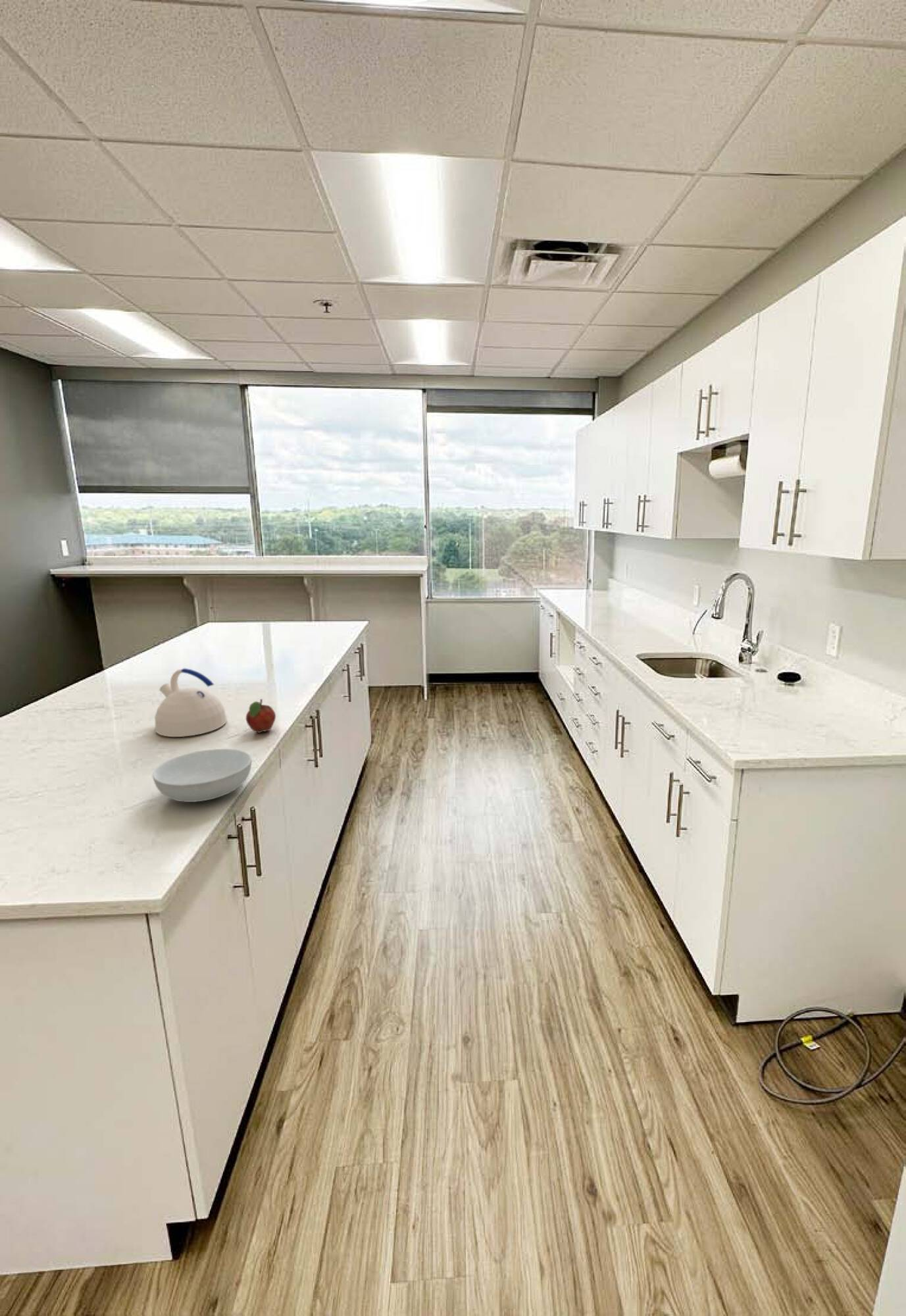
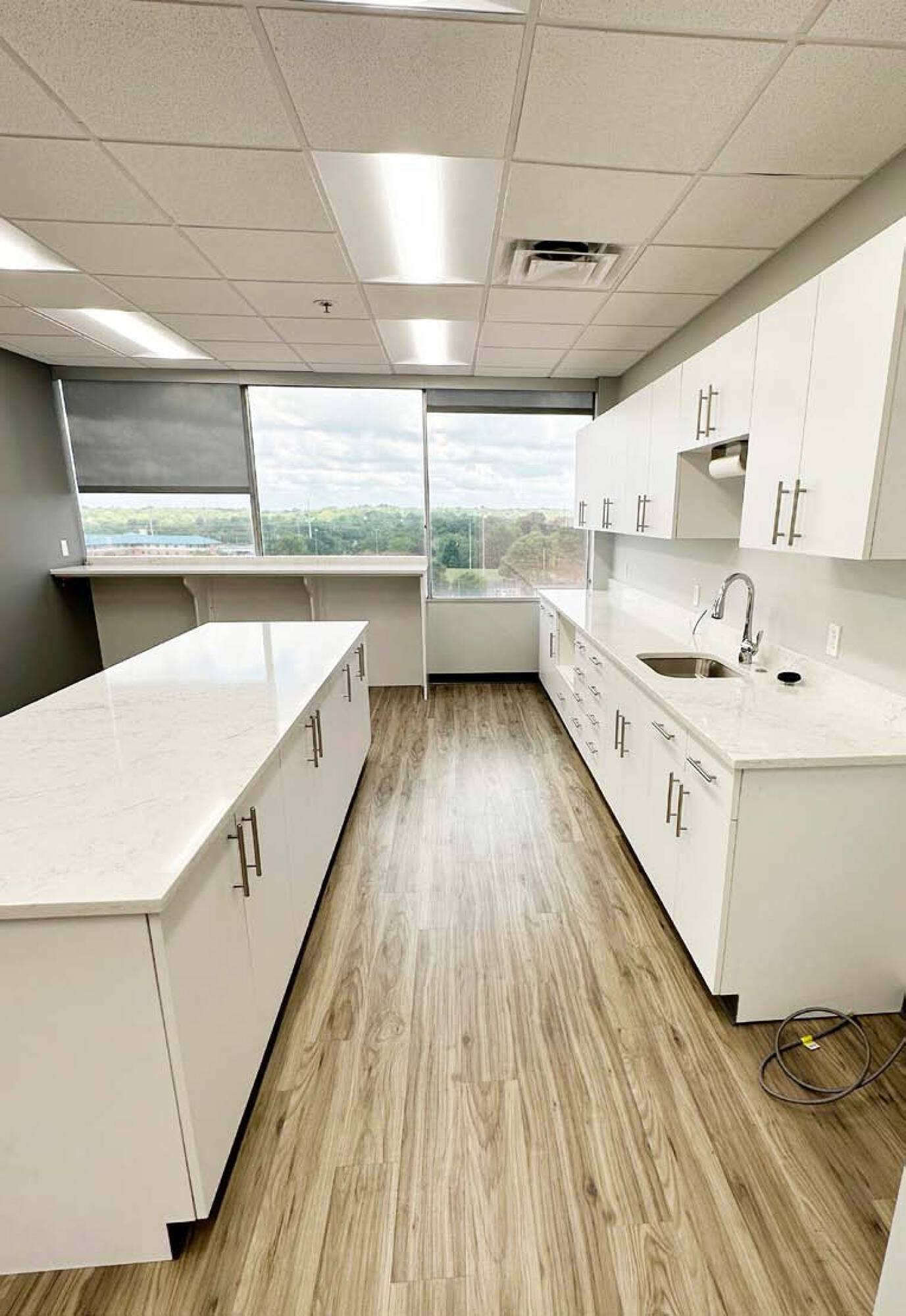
- serving bowl [152,748,253,803]
- kettle [154,668,228,738]
- fruit [245,698,276,734]
